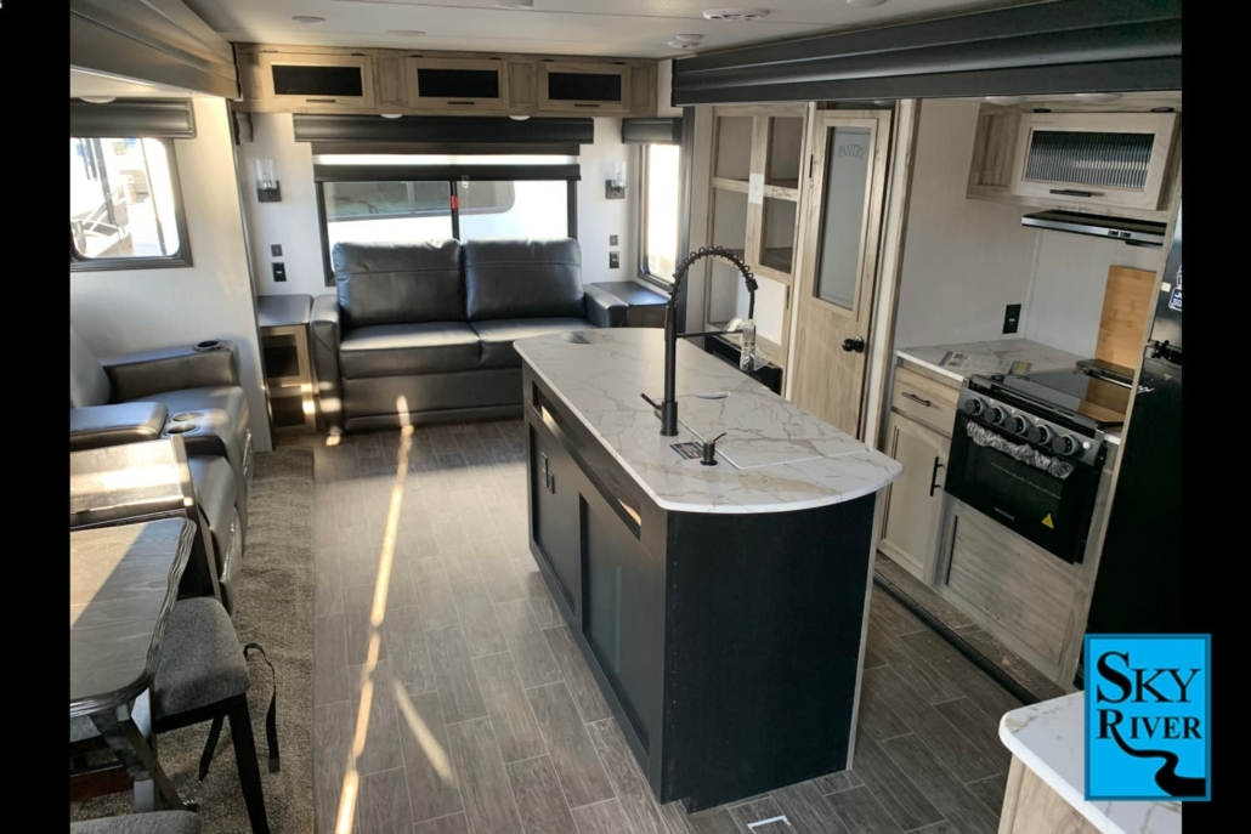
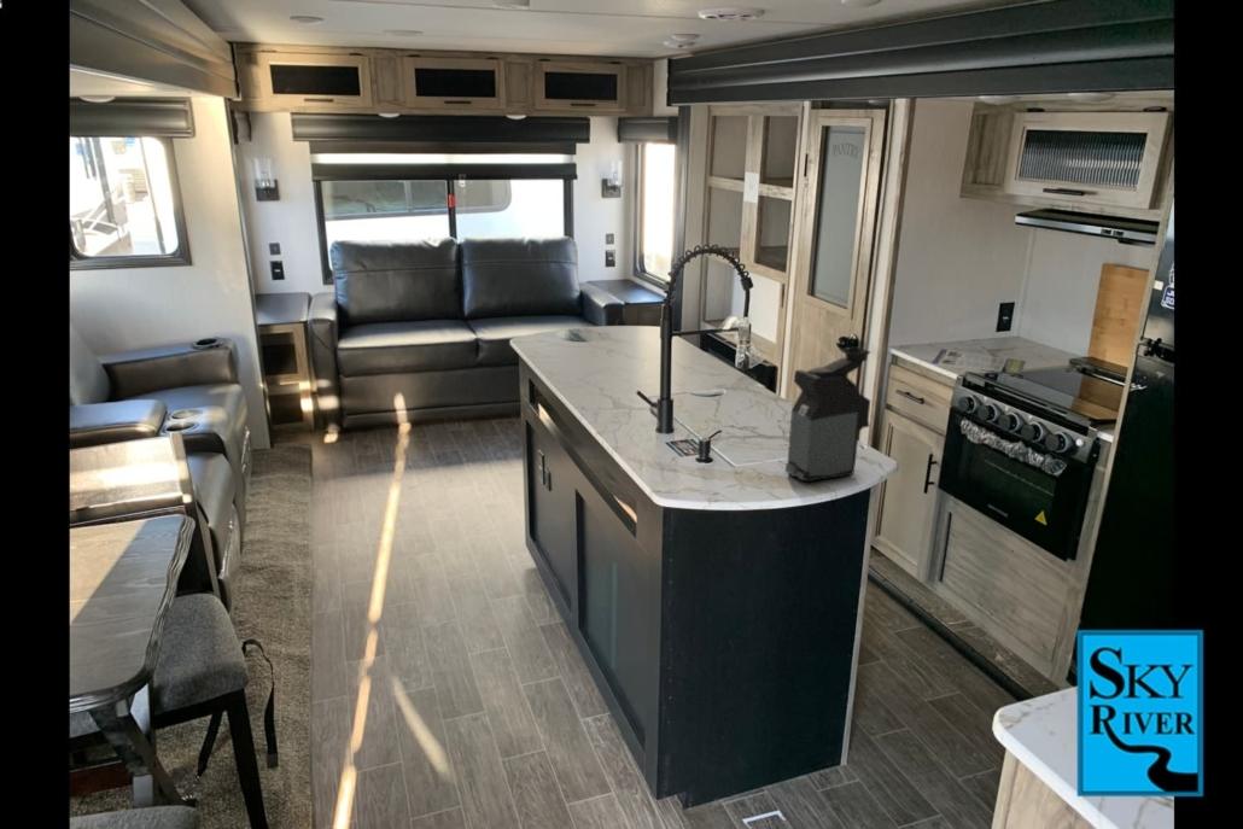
+ coffee maker [784,346,871,483]
